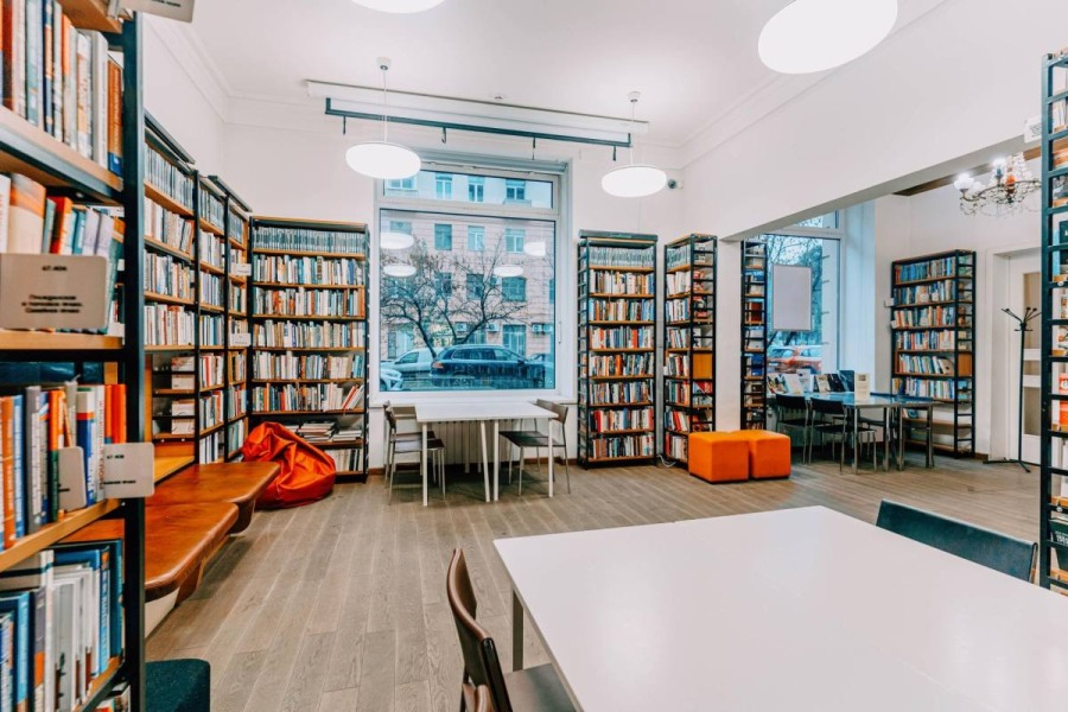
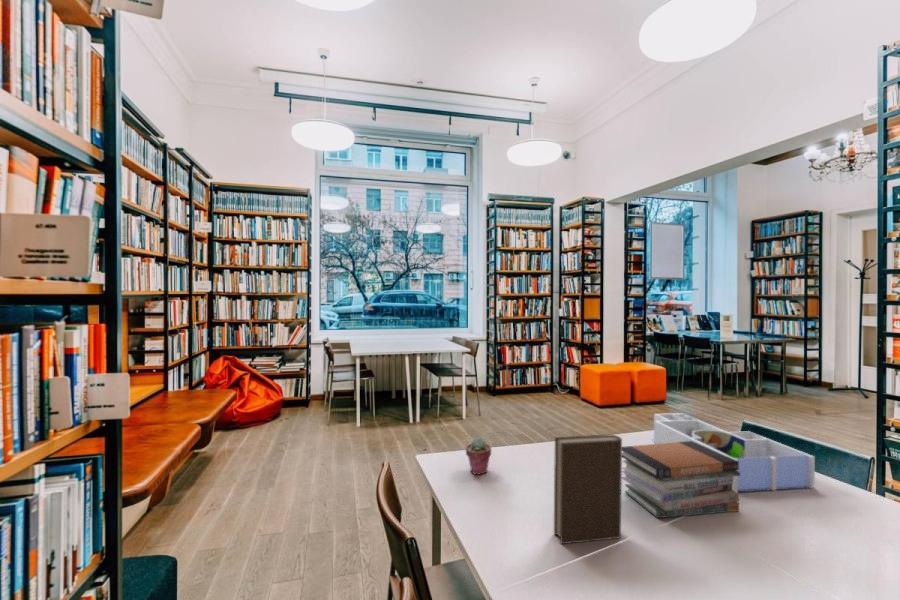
+ book [553,434,623,545]
+ book stack [622,441,740,519]
+ desk organizer [653,412,816,493]
+ potted succulent [465,437,492,476]
